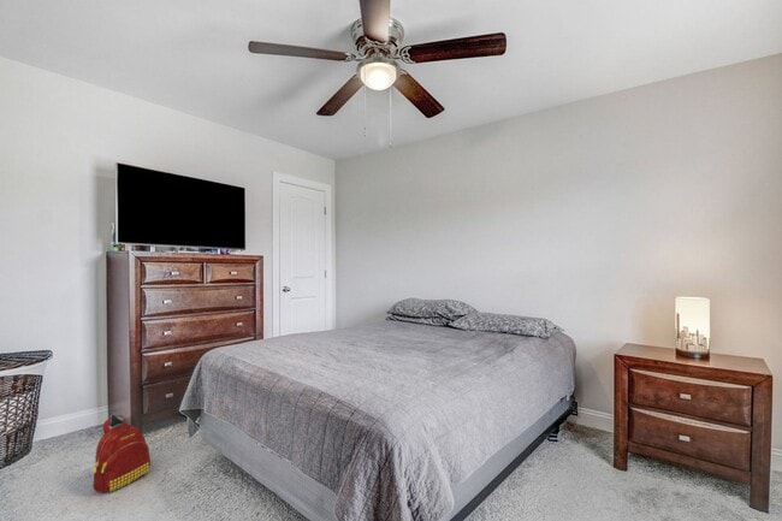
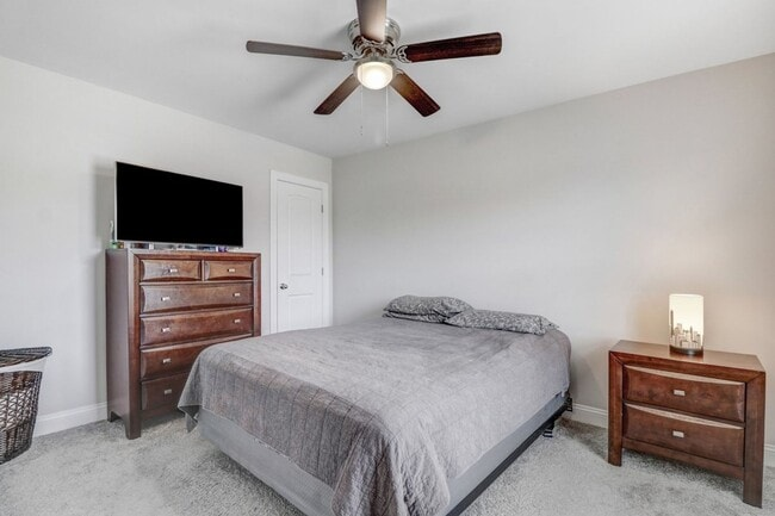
- backpack [91,414,152,495]
